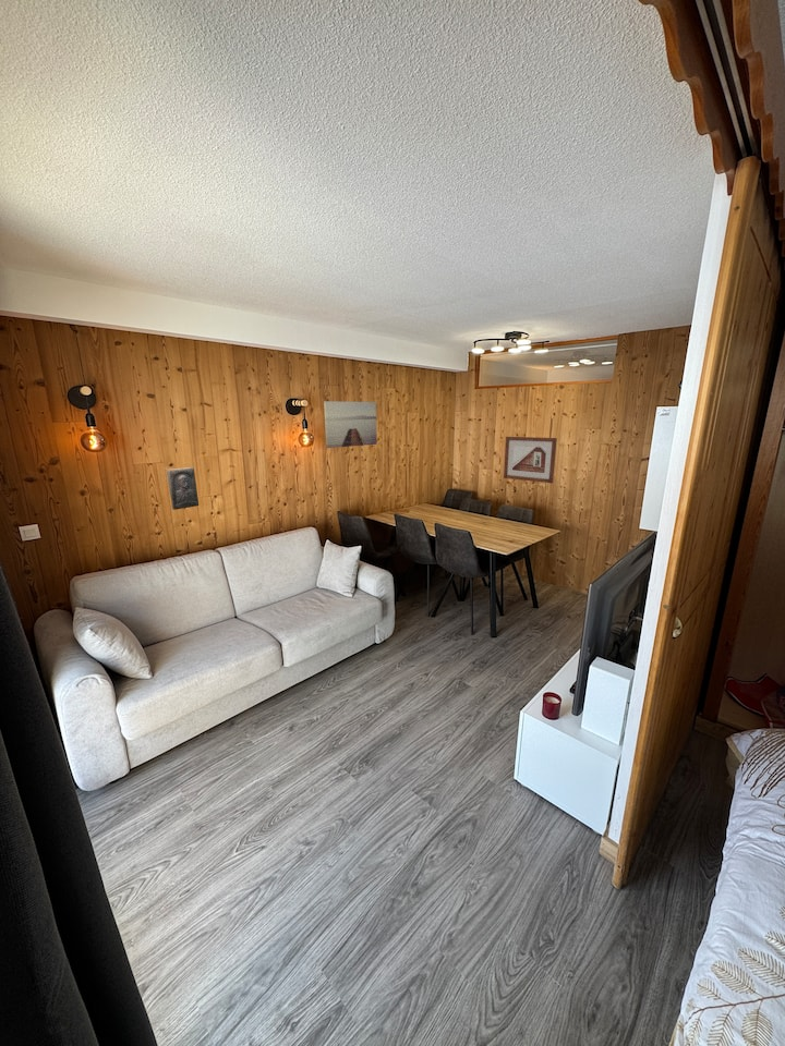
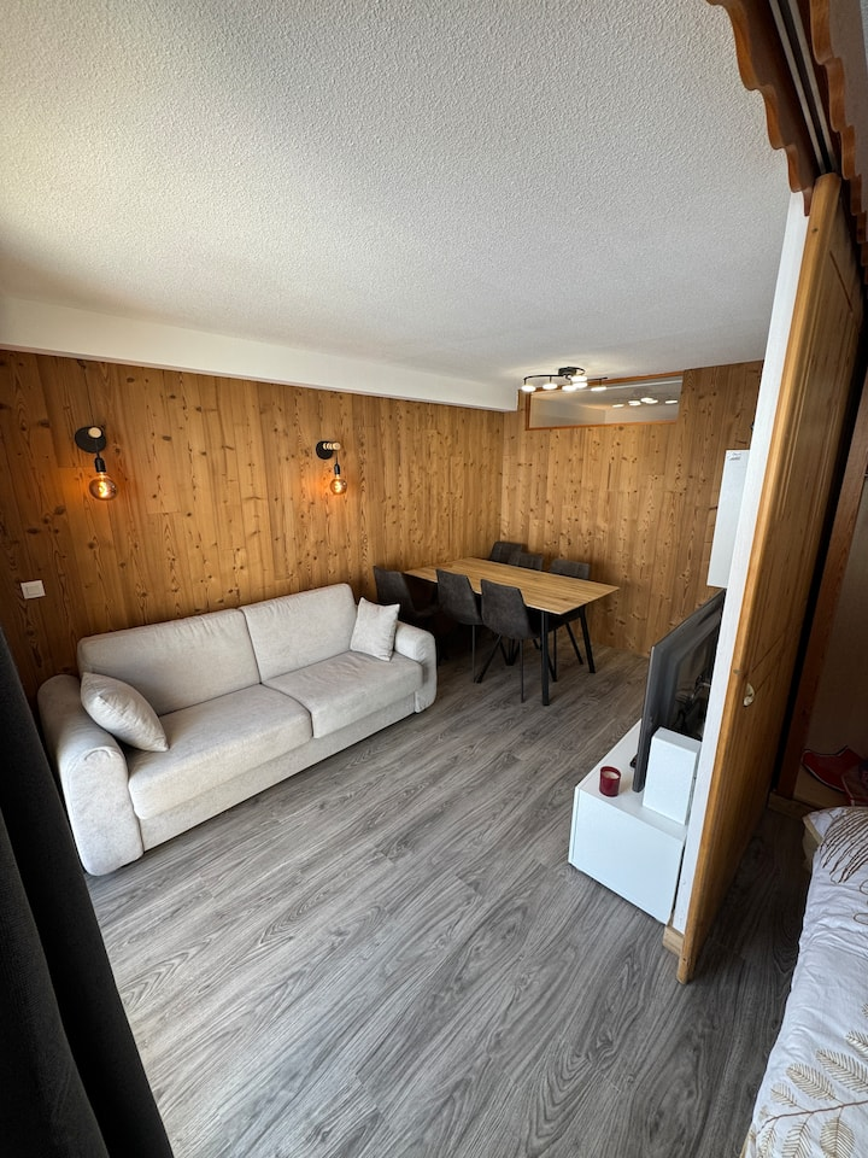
- picture frame [503,436,558,484]
- wall art [323,400,378,449]
- brass plaque [165,466,200,511]
